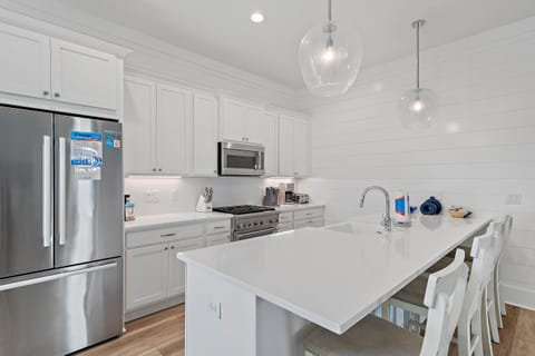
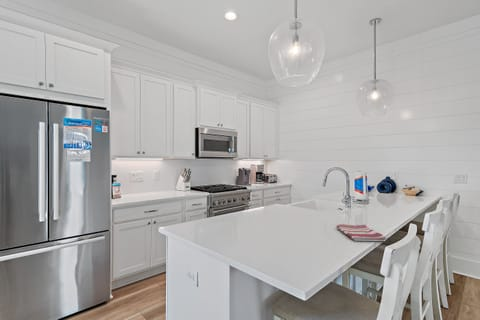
+ dish towel [335,223,387,242]
